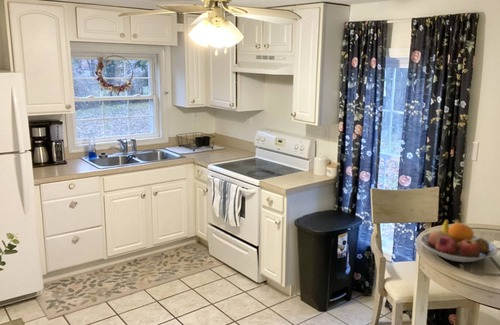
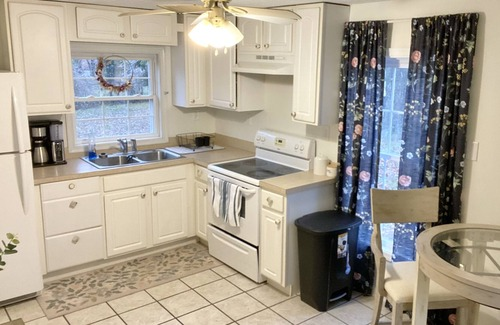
- fruit bowl [419,218,499,263]
